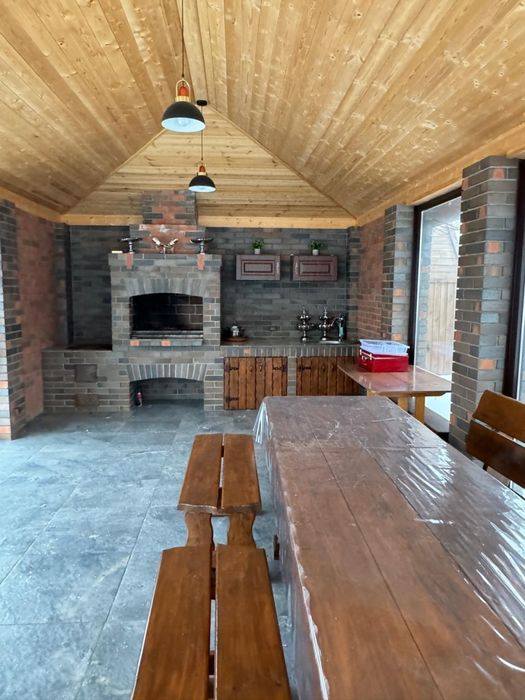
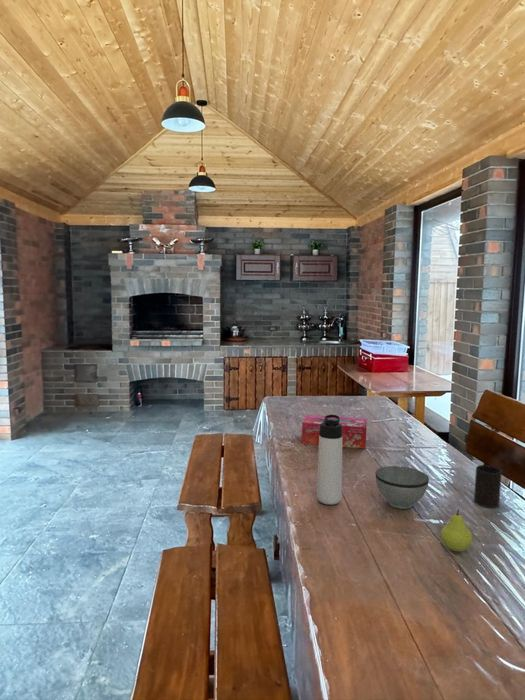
+ tissue box [301,414,368,450]
+ cup [473,464,503,509]
+ fruit [440,508,473,552]
+ thermos bottle [316,414,343,506]
+ bowl [374,465,430,510]
